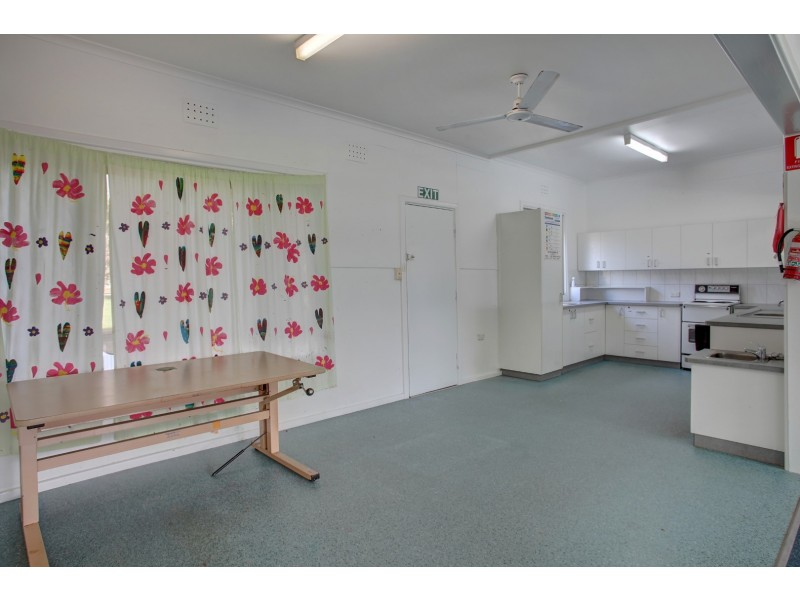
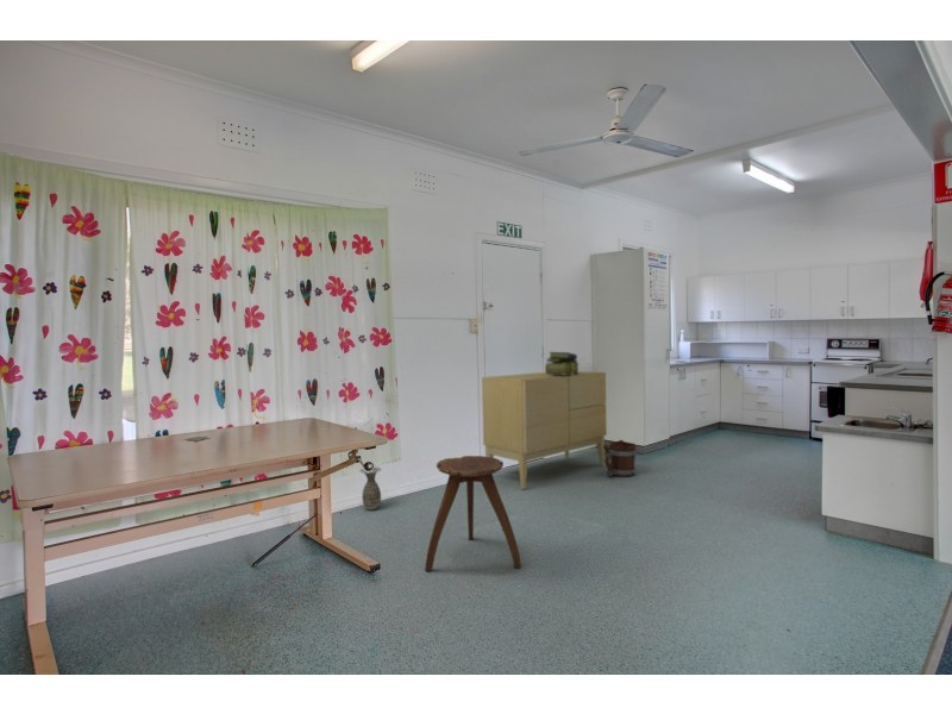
+ ceramic jug [359,465,382,512]
+ stool [424,455,522,572]
+ stack of books [544,351,581,375]
+ sideboard [481,370,608,490]
+ bucket [603,439,638,478]
